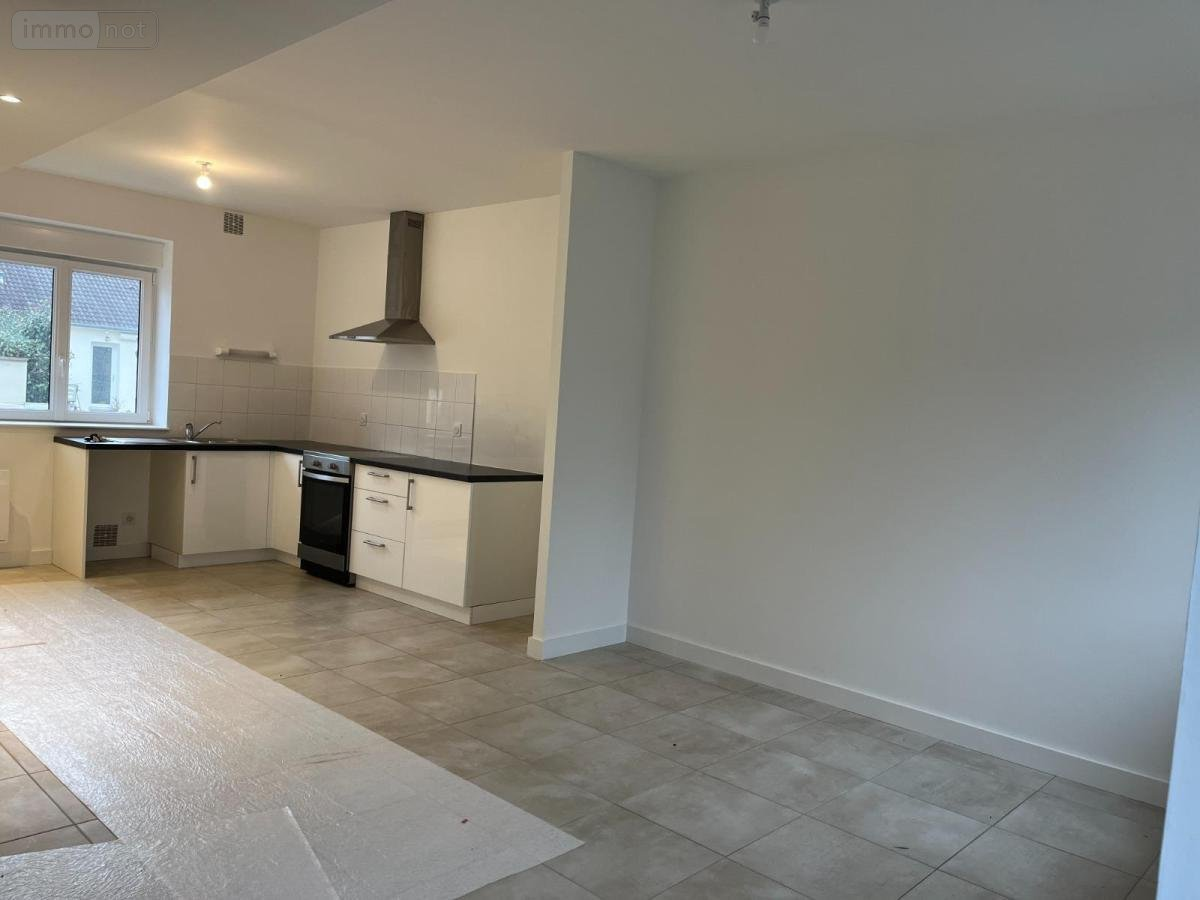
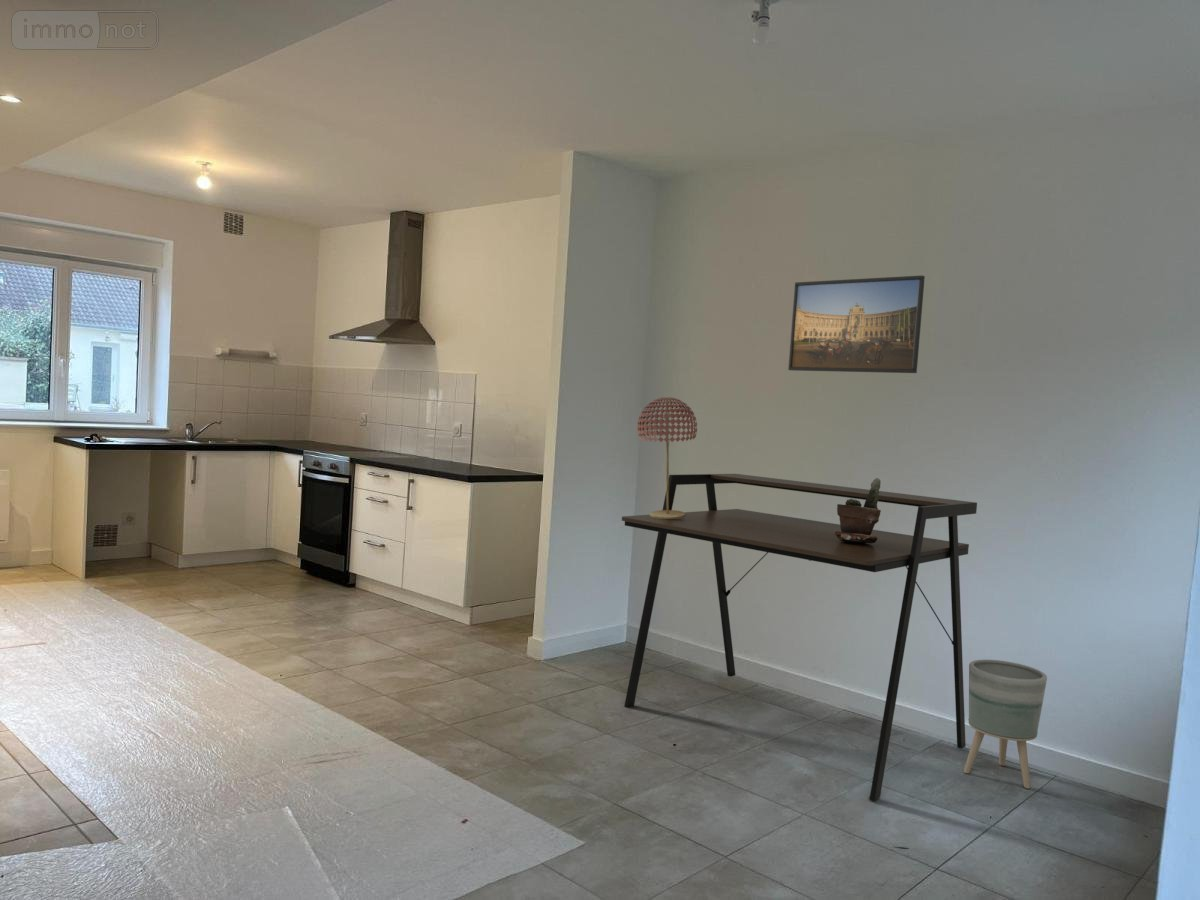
+ desk [621,473,978,802]
+ table lamp [636,396,698,519]
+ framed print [787,274,926,374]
+ potted plant [835,477,882,543]
+ planter [963,659,1048,790]
